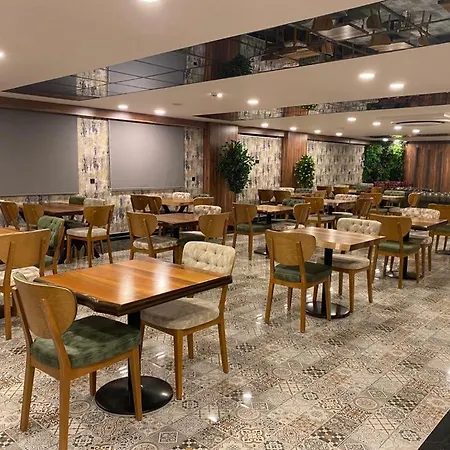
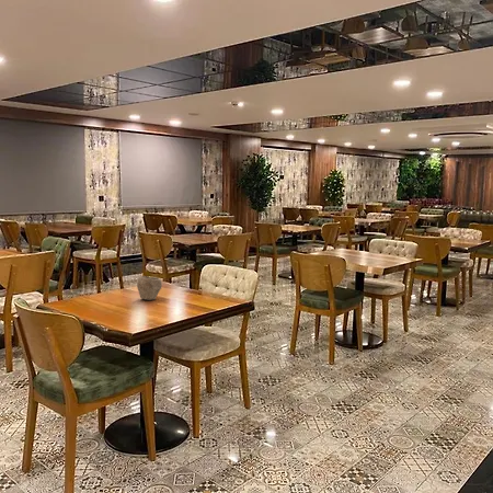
+ bowl [136,275,163,301]
